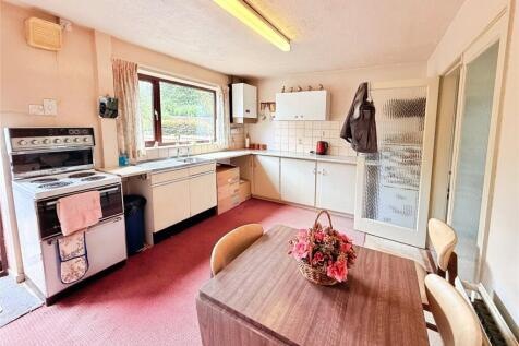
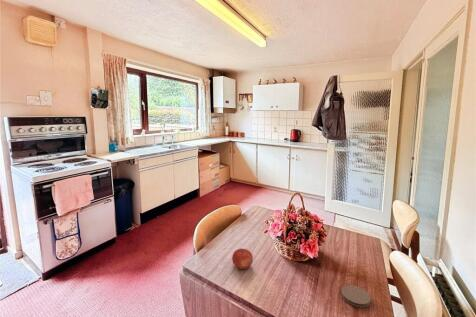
+ fruit [231,248,254,270]
+ coaster [340,284,372,308]
